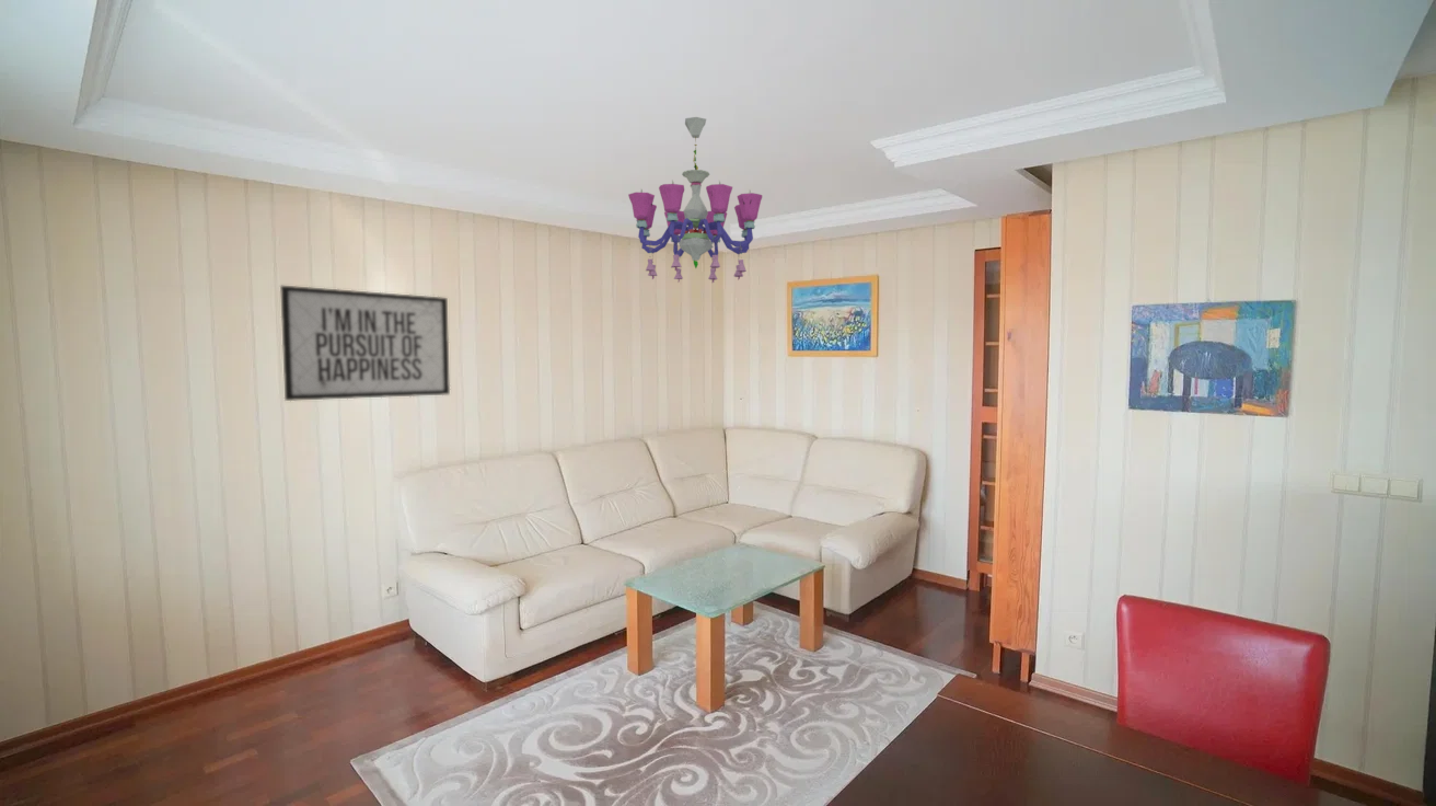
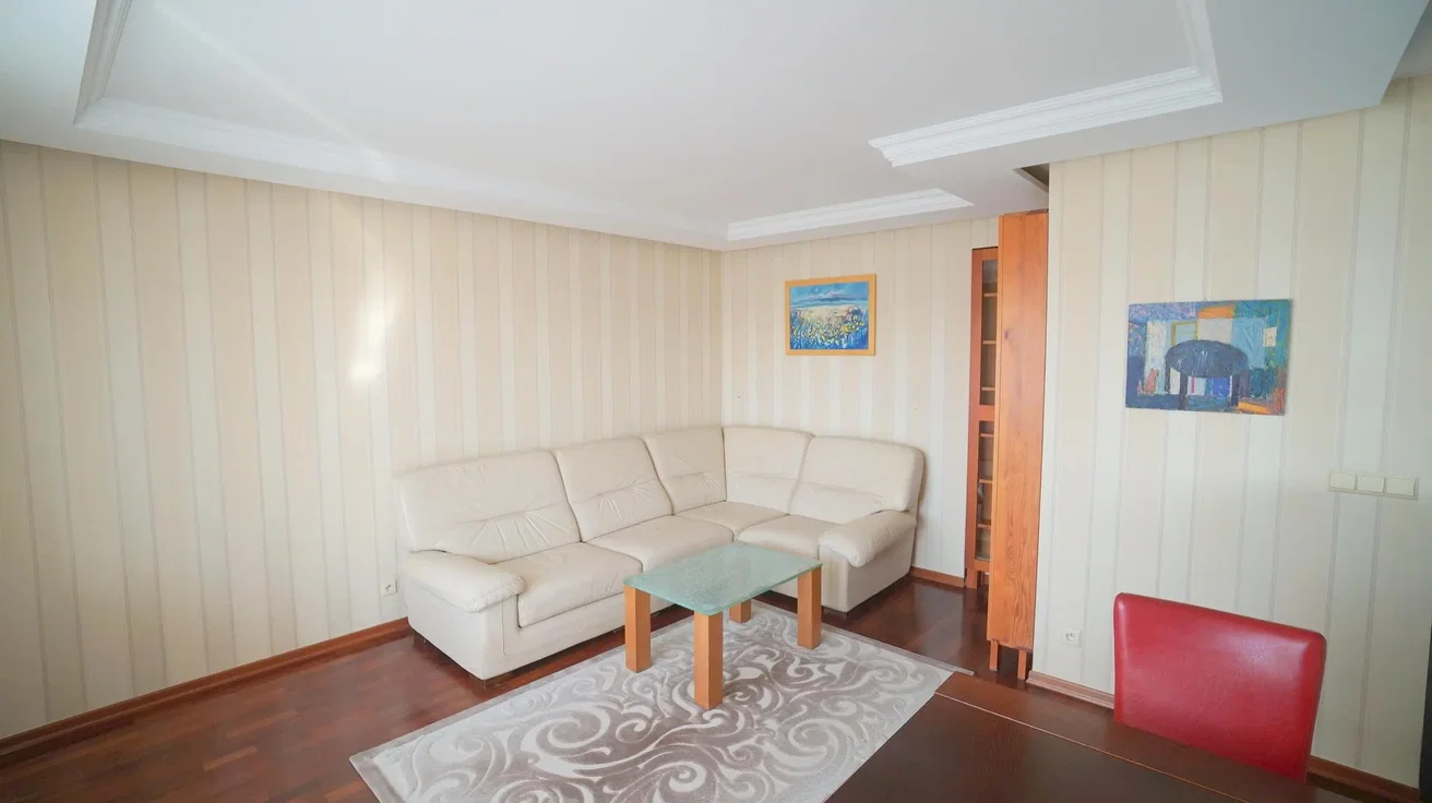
- chandelier [627,116,763,284]
- mirror [279,285,451,402]
